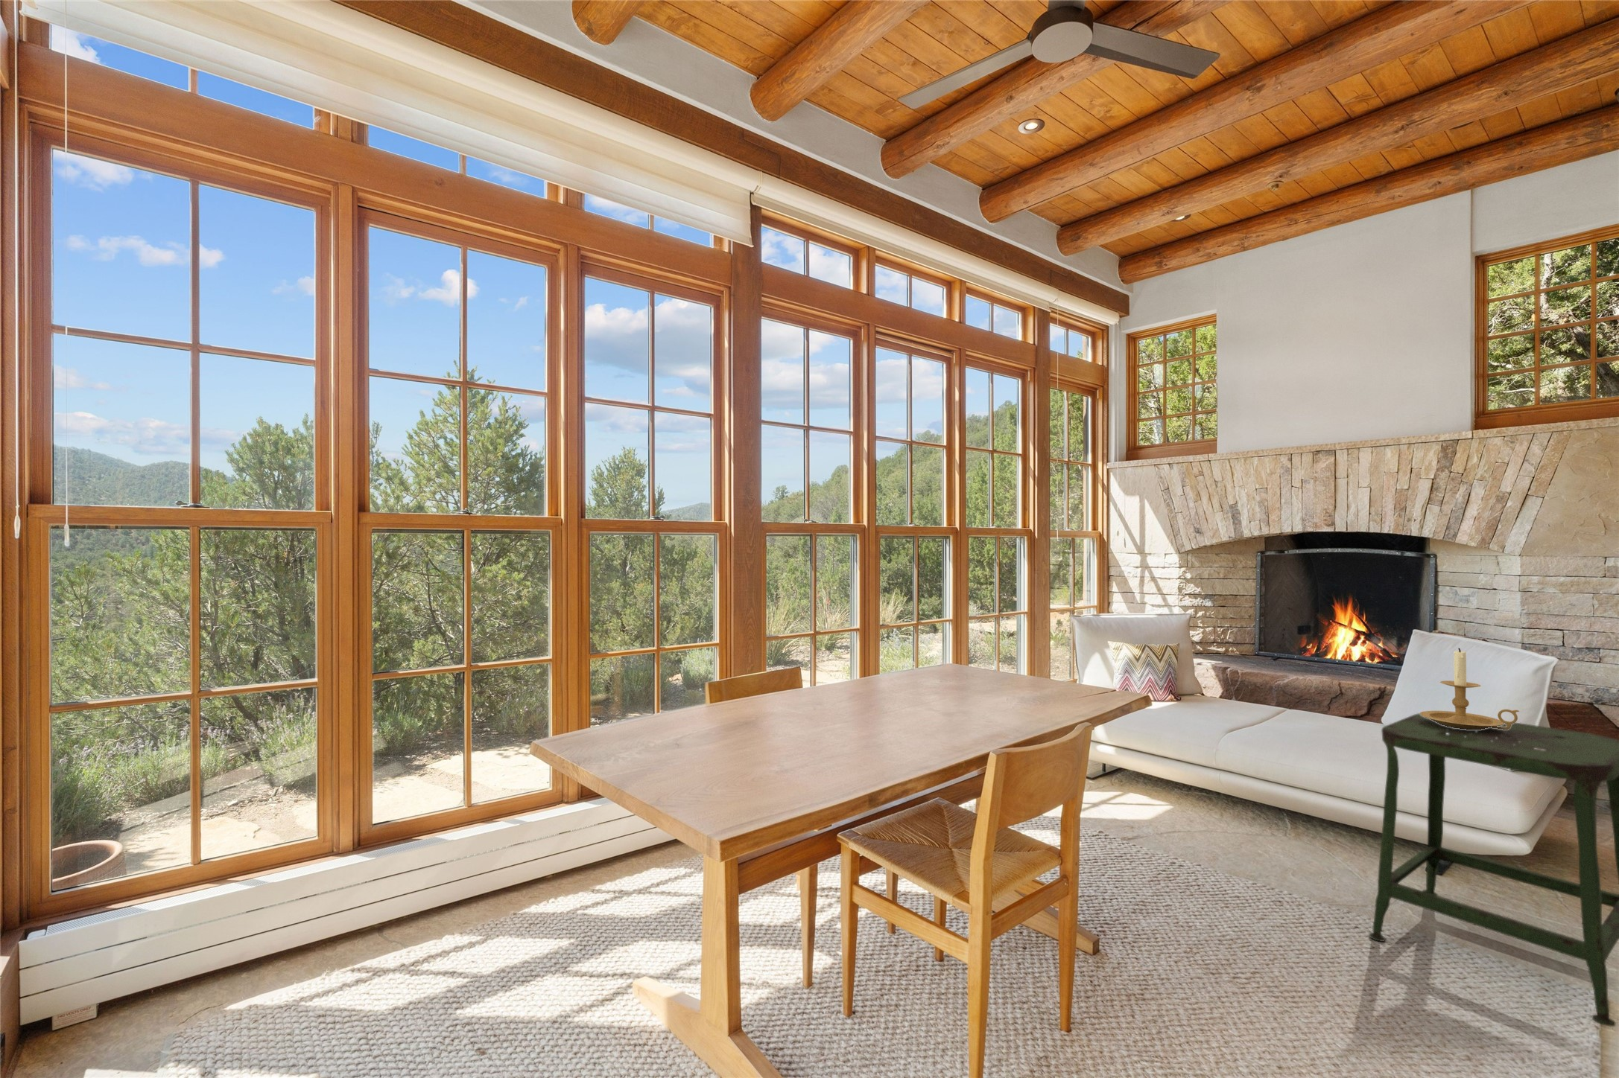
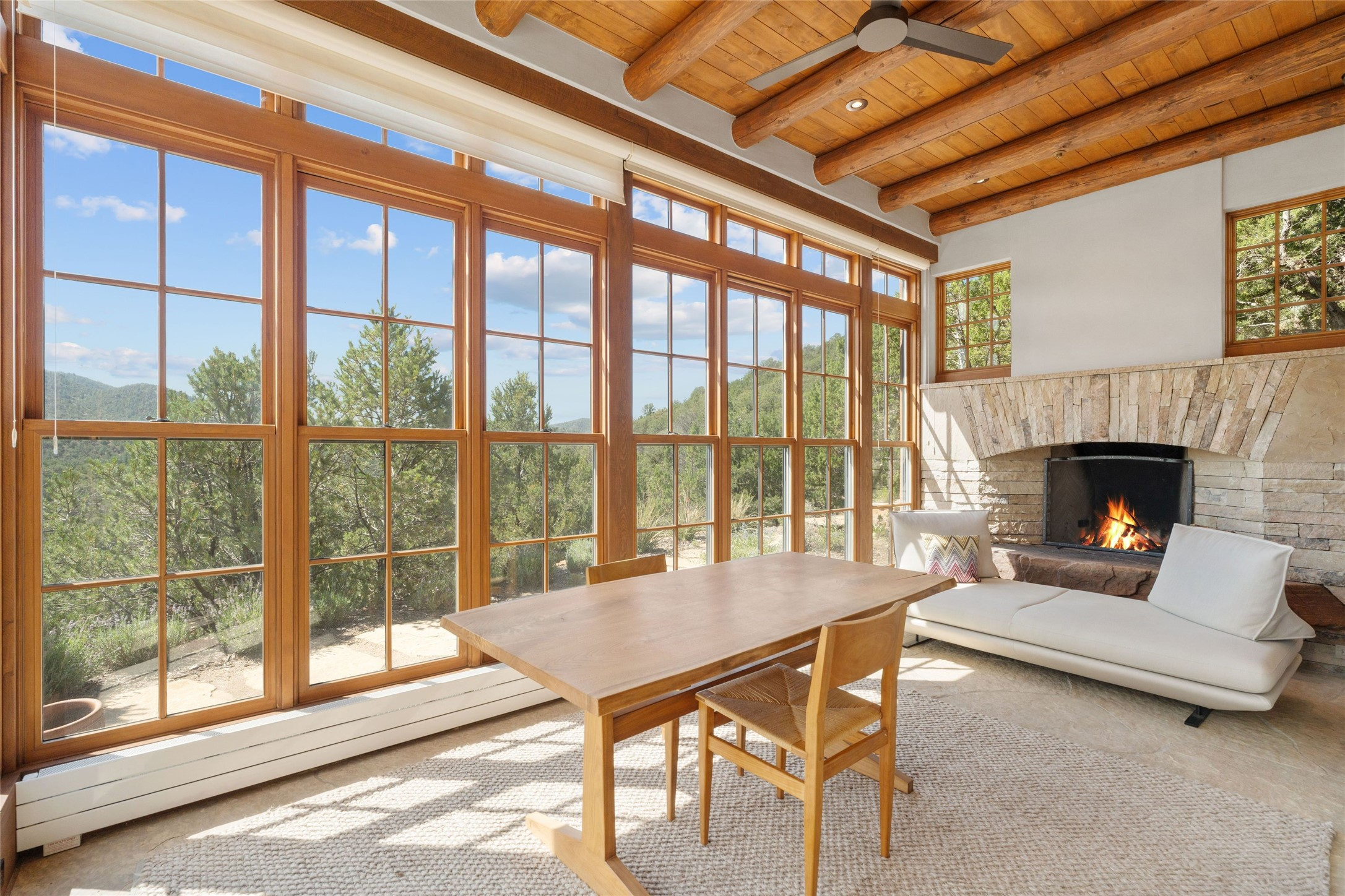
- candle holder [1419,647,1520,729]
- stool [1369,712,1619,1027]
